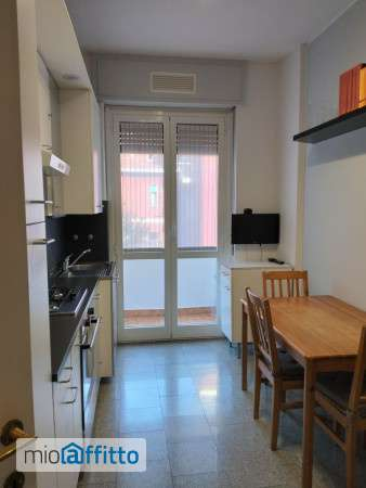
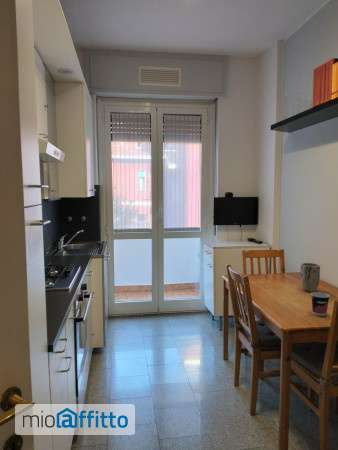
+ plant pot [300,262,321,293]
+ cup [310,291,331,316]
